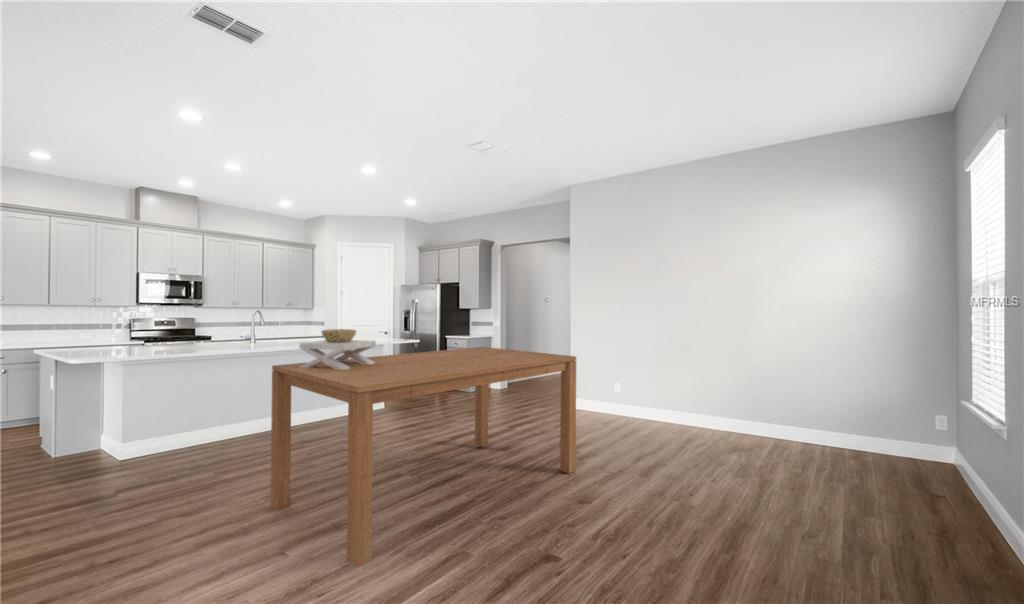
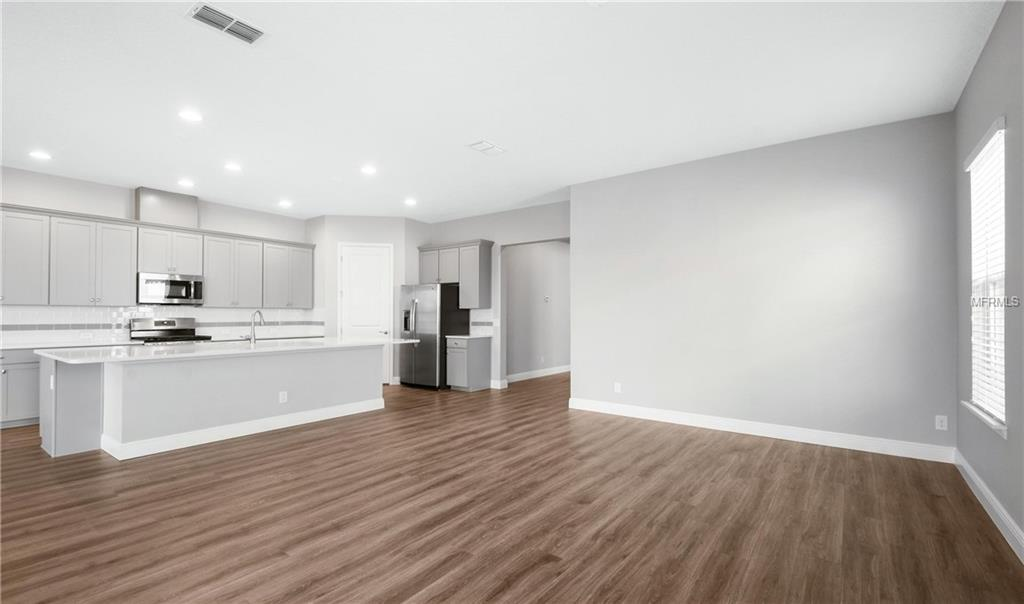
- dining table [270,346,577,567]
- decorative bowl [298,328,377,369]
